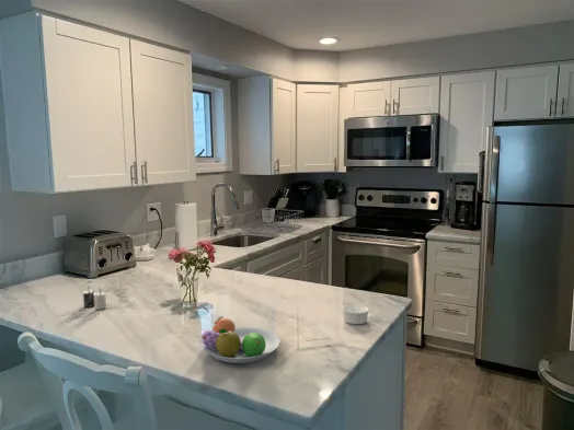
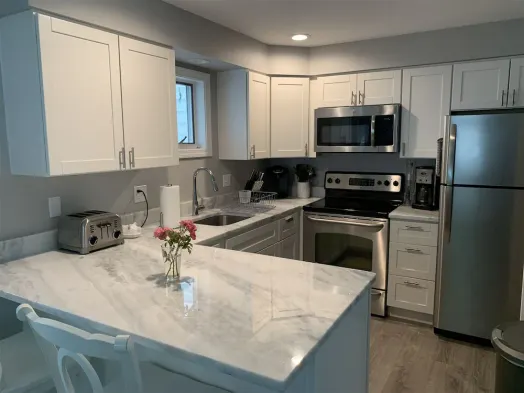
- ramekin [342,303,370,325]
- fruit bowl [200,316,282,364]
- candle [82,284,107,311]
